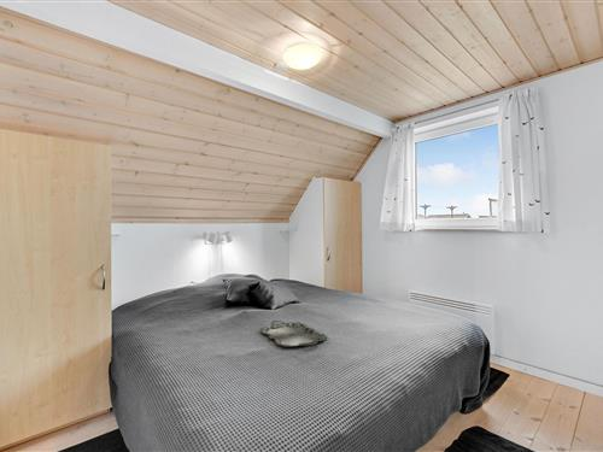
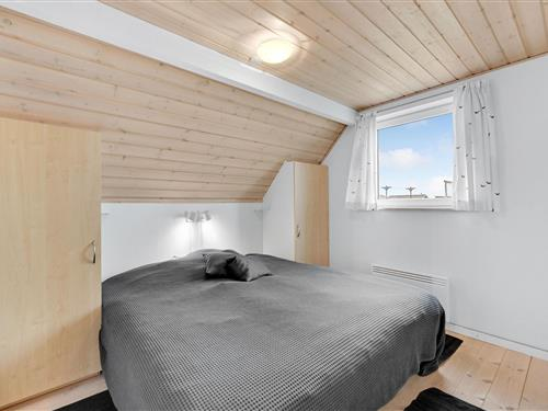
- serving tray [259,319,328,348]
